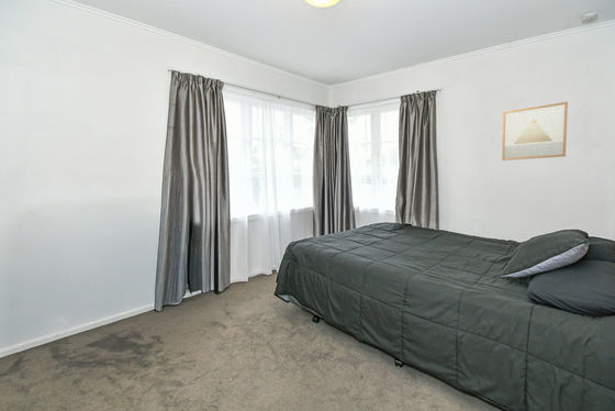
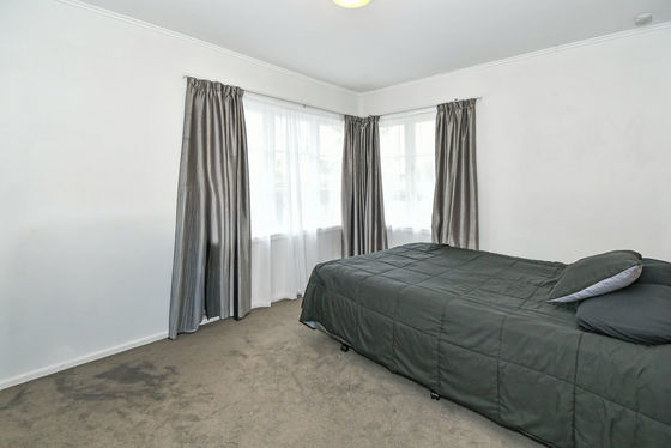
- wall art [501,101,569,162]
